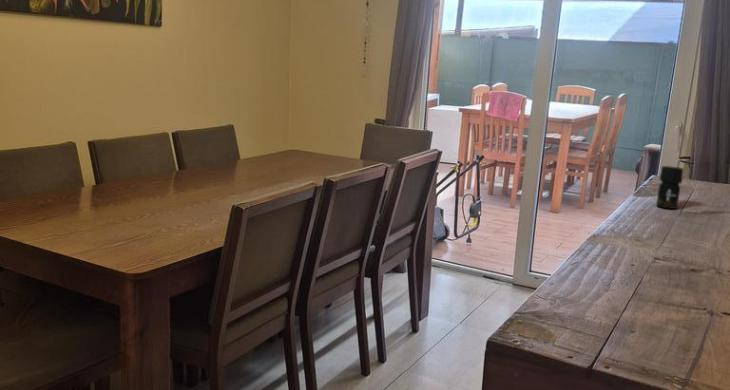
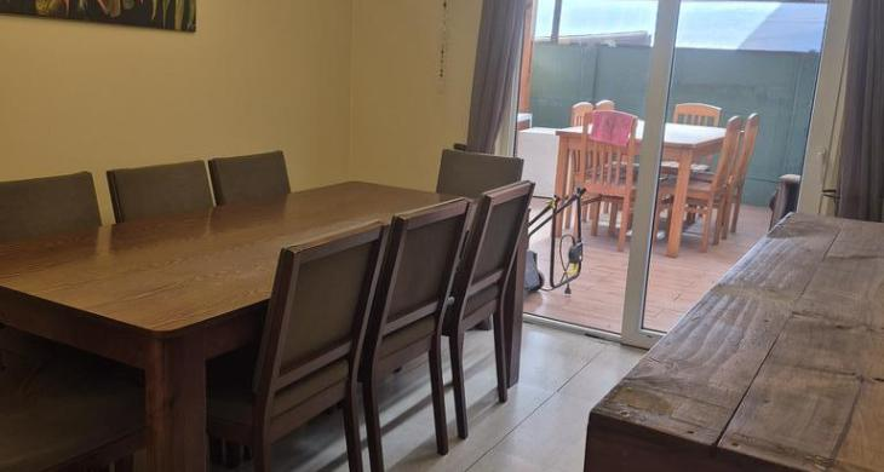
- jar [655,165,685,210]
